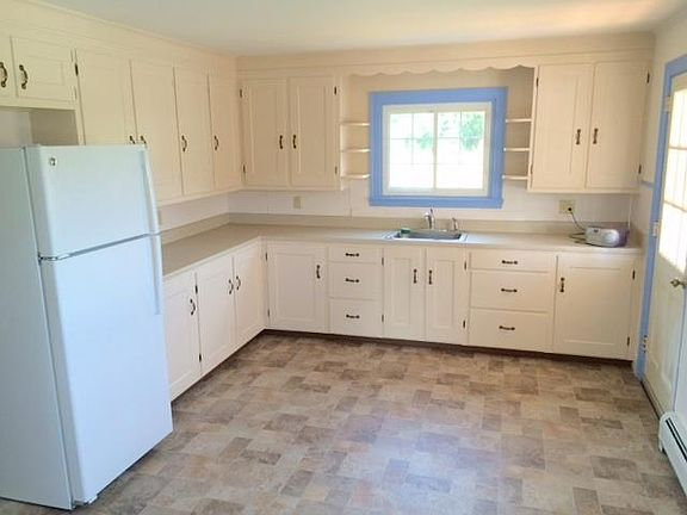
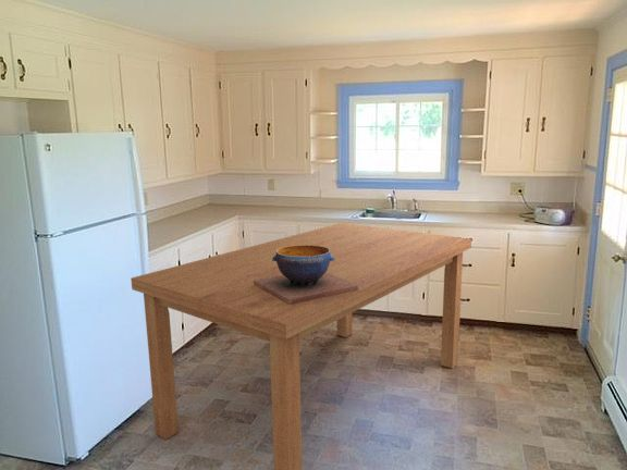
+ dining table [130,222,472,470]
+ decorative bowl [254,245,358,305]
